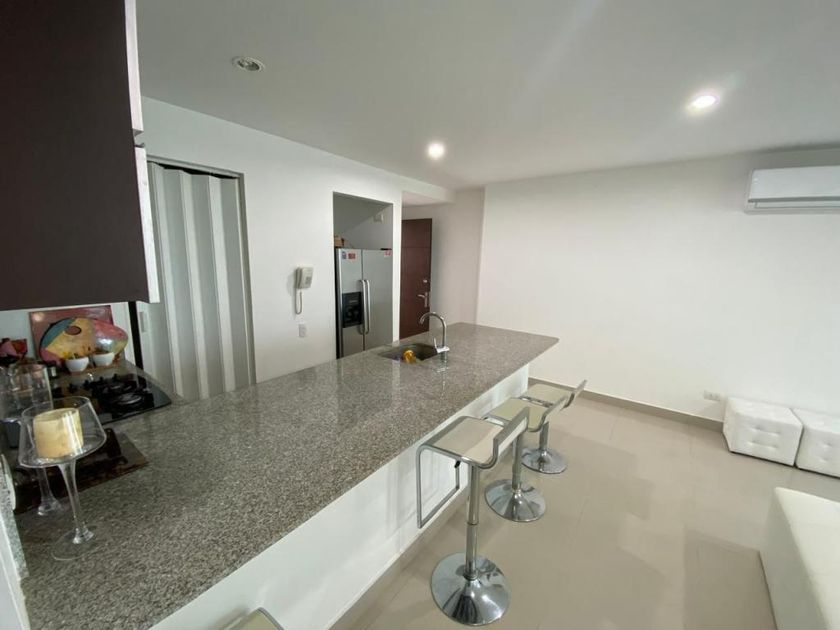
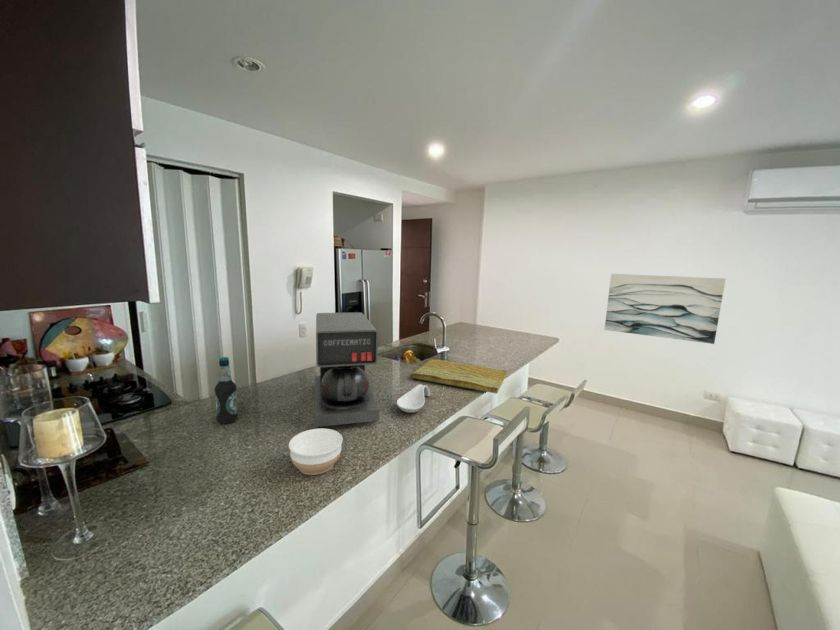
+ wall art [604,273,726,345]
+ spoon rest [395,383,431,414]
+ coffee maker [314,312,380,428]
+ bowl [288,427,344,476]
+ bottle [214,356,239,425]
+ cutting board [411,358,508,395]
